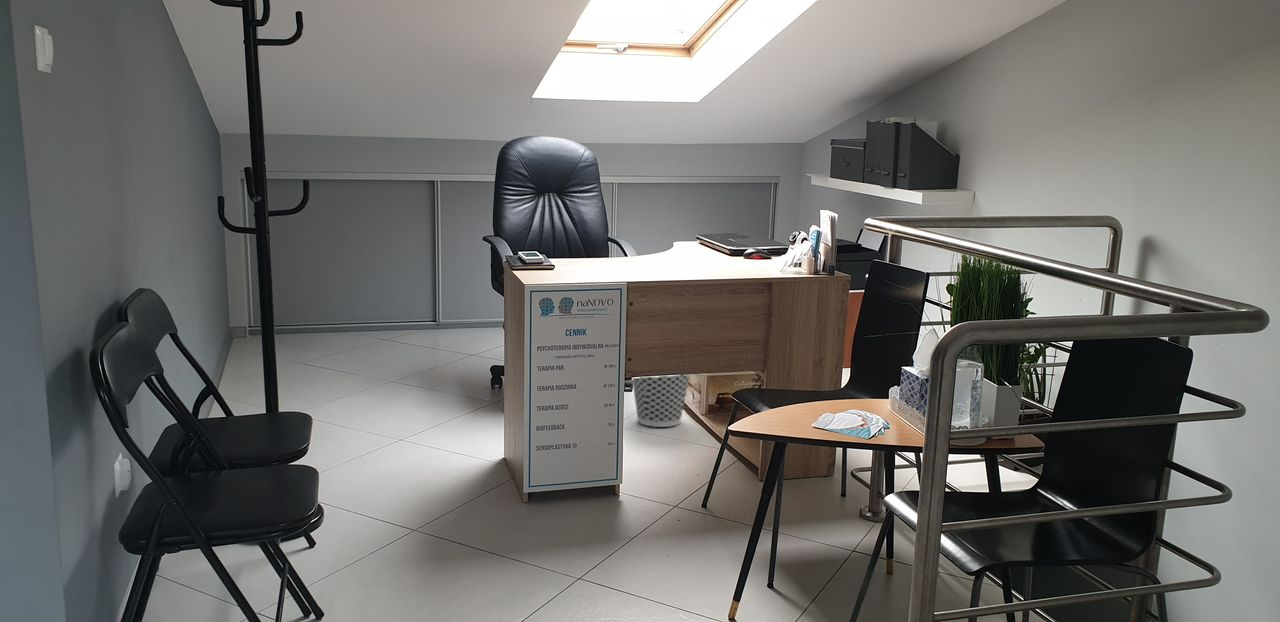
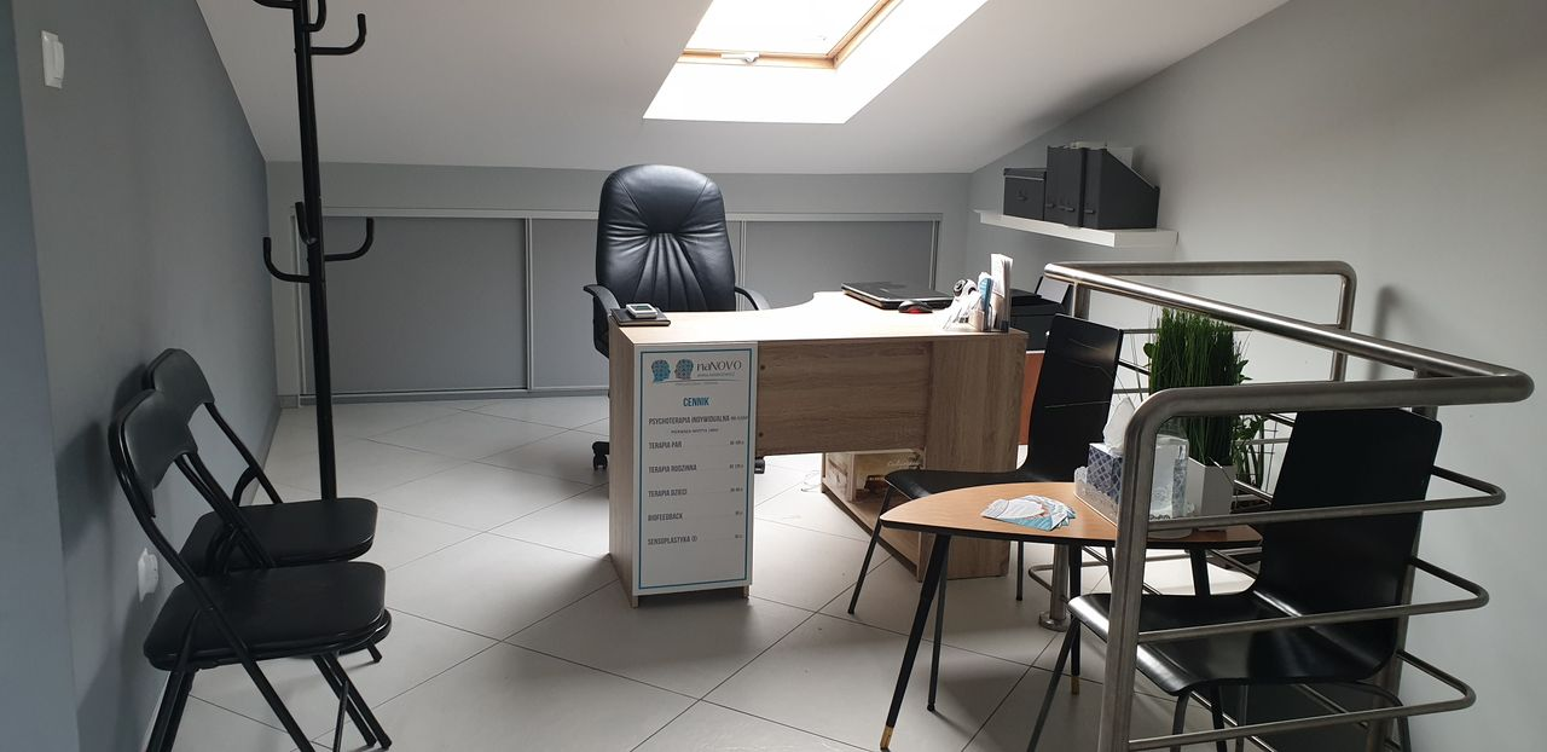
- wastebasket [631,374,691,428]
